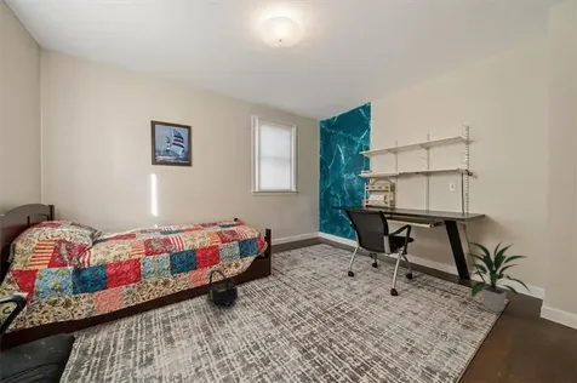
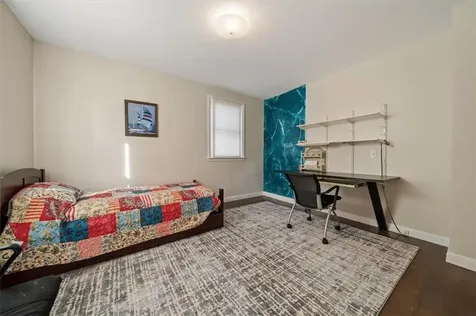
- indoor plant [464,240,533,314]
- backpack [206,269,239,307]
